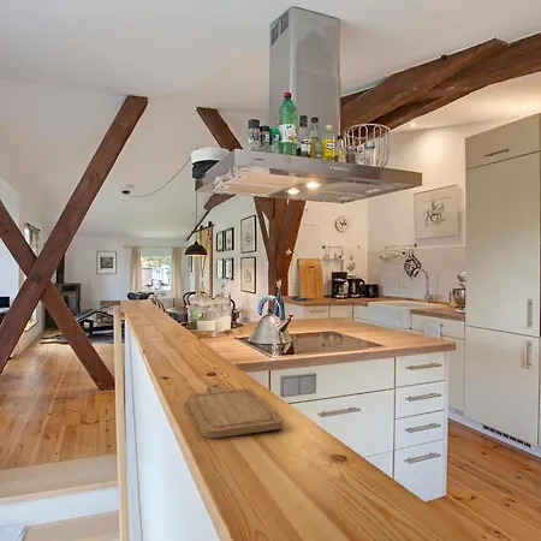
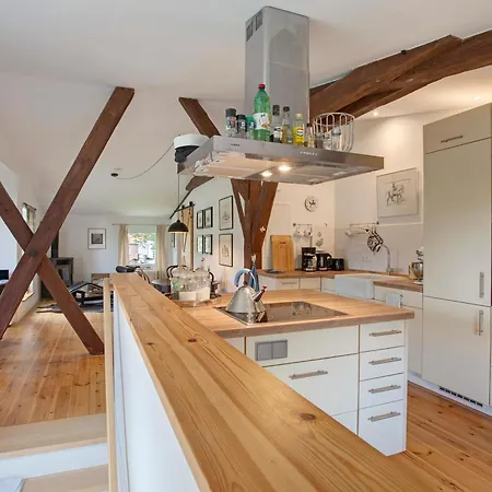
- chopping board [186,382,284,439]
